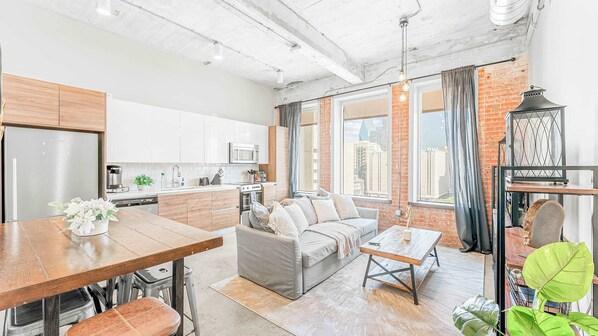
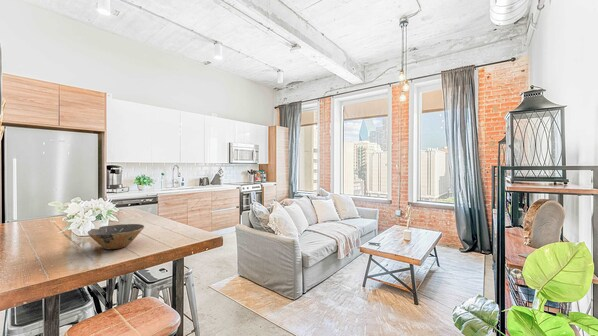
+ bowl [87,223,145,250]
